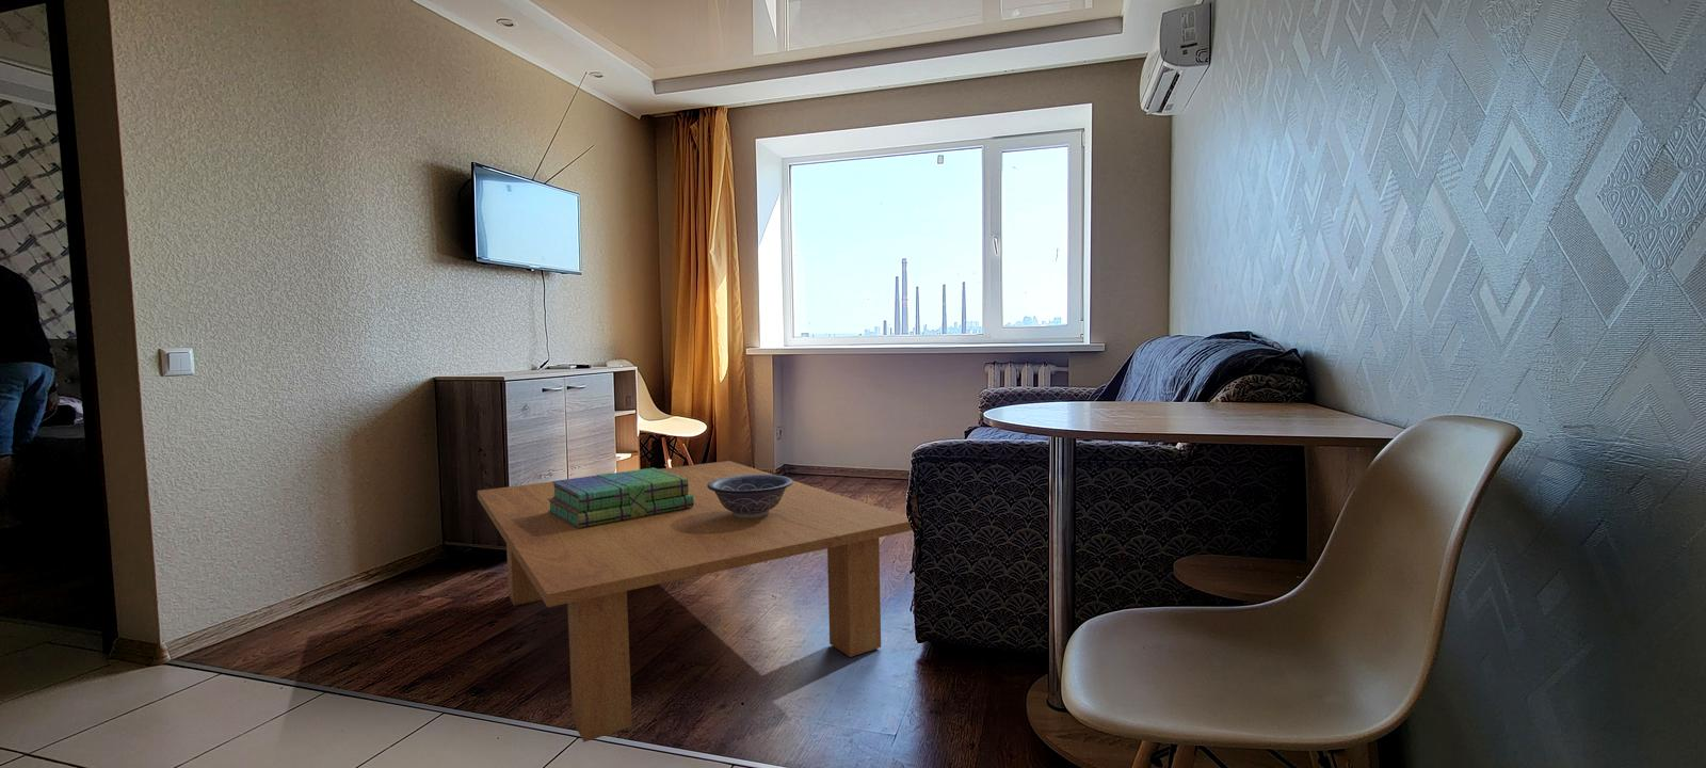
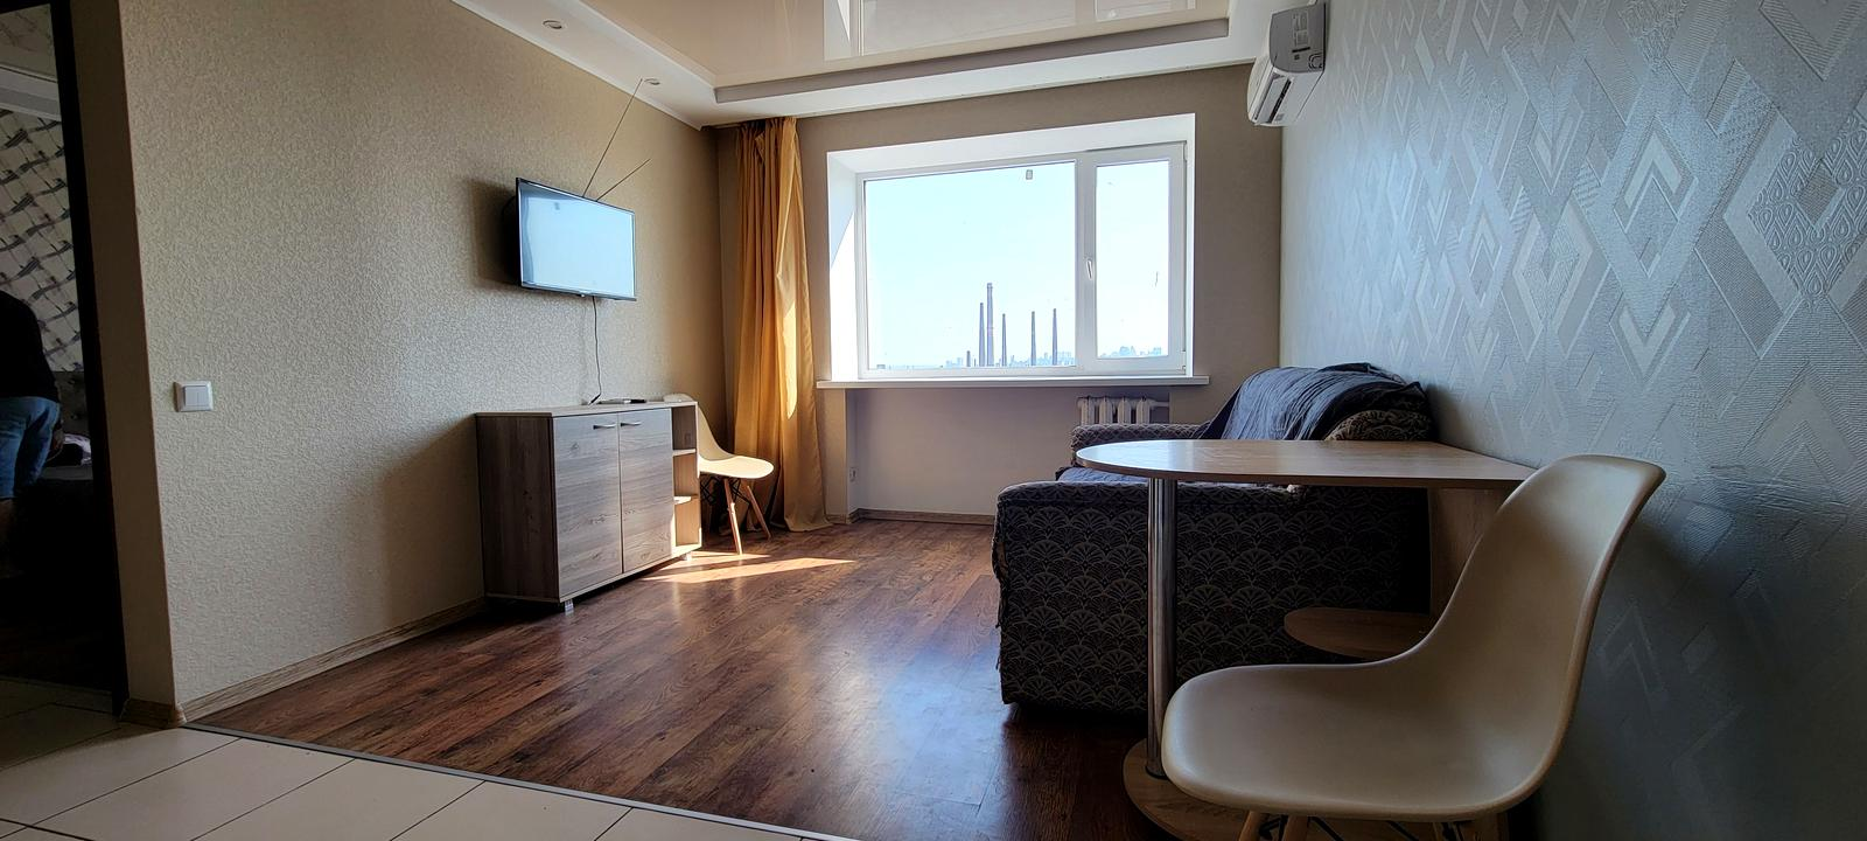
- stack of books [548,467,694,528]
- decorative bowl [707,473,793,519]
- coffee table [477,460,917,743]
